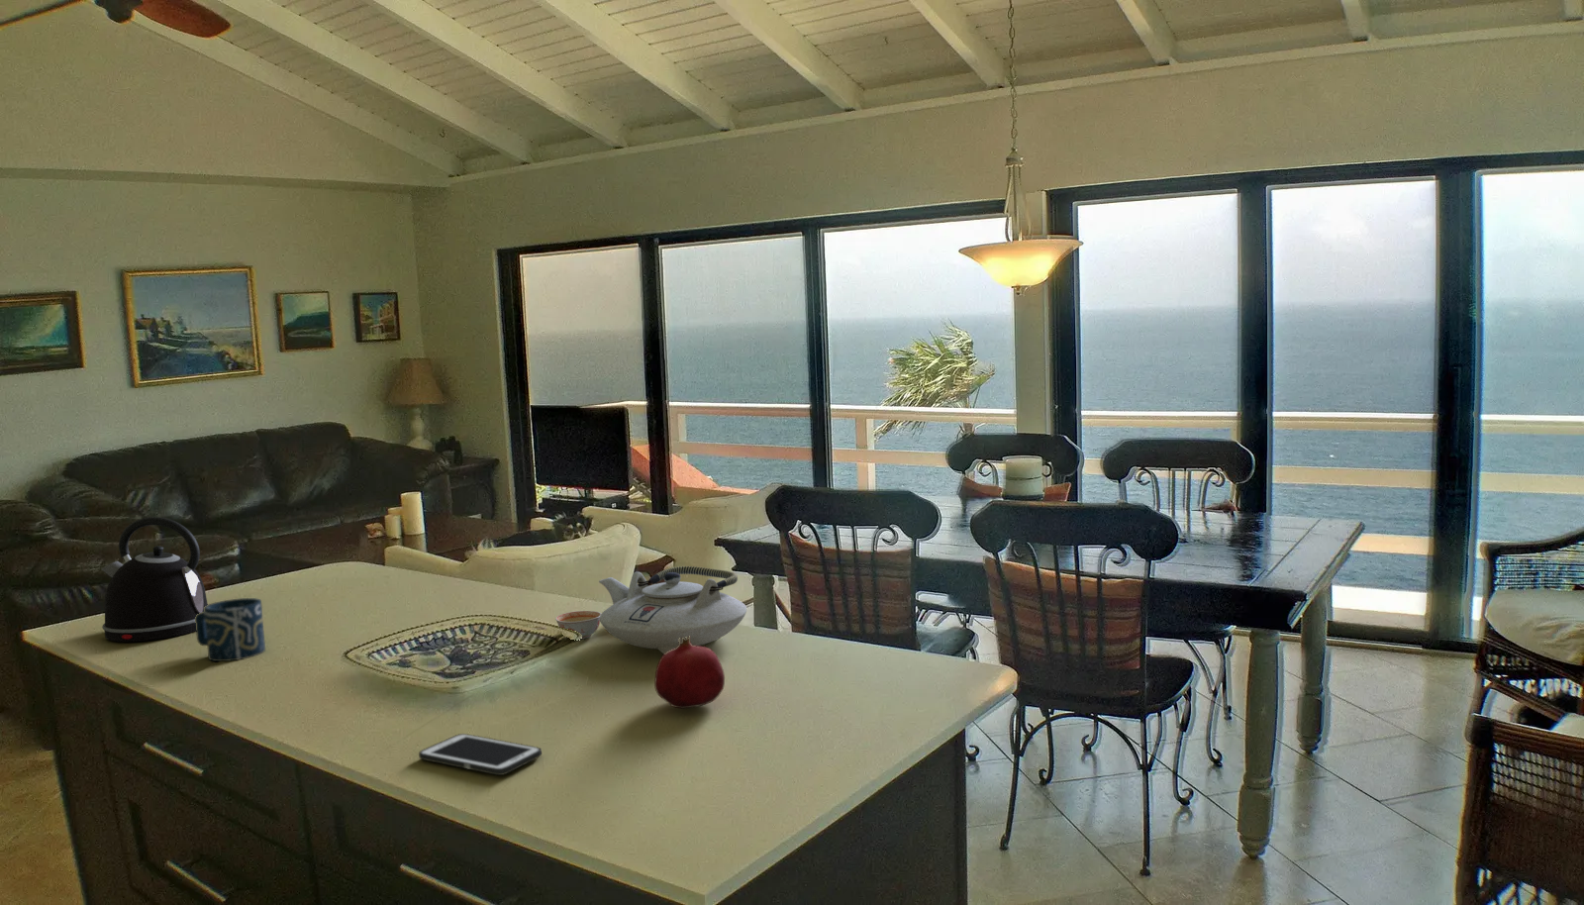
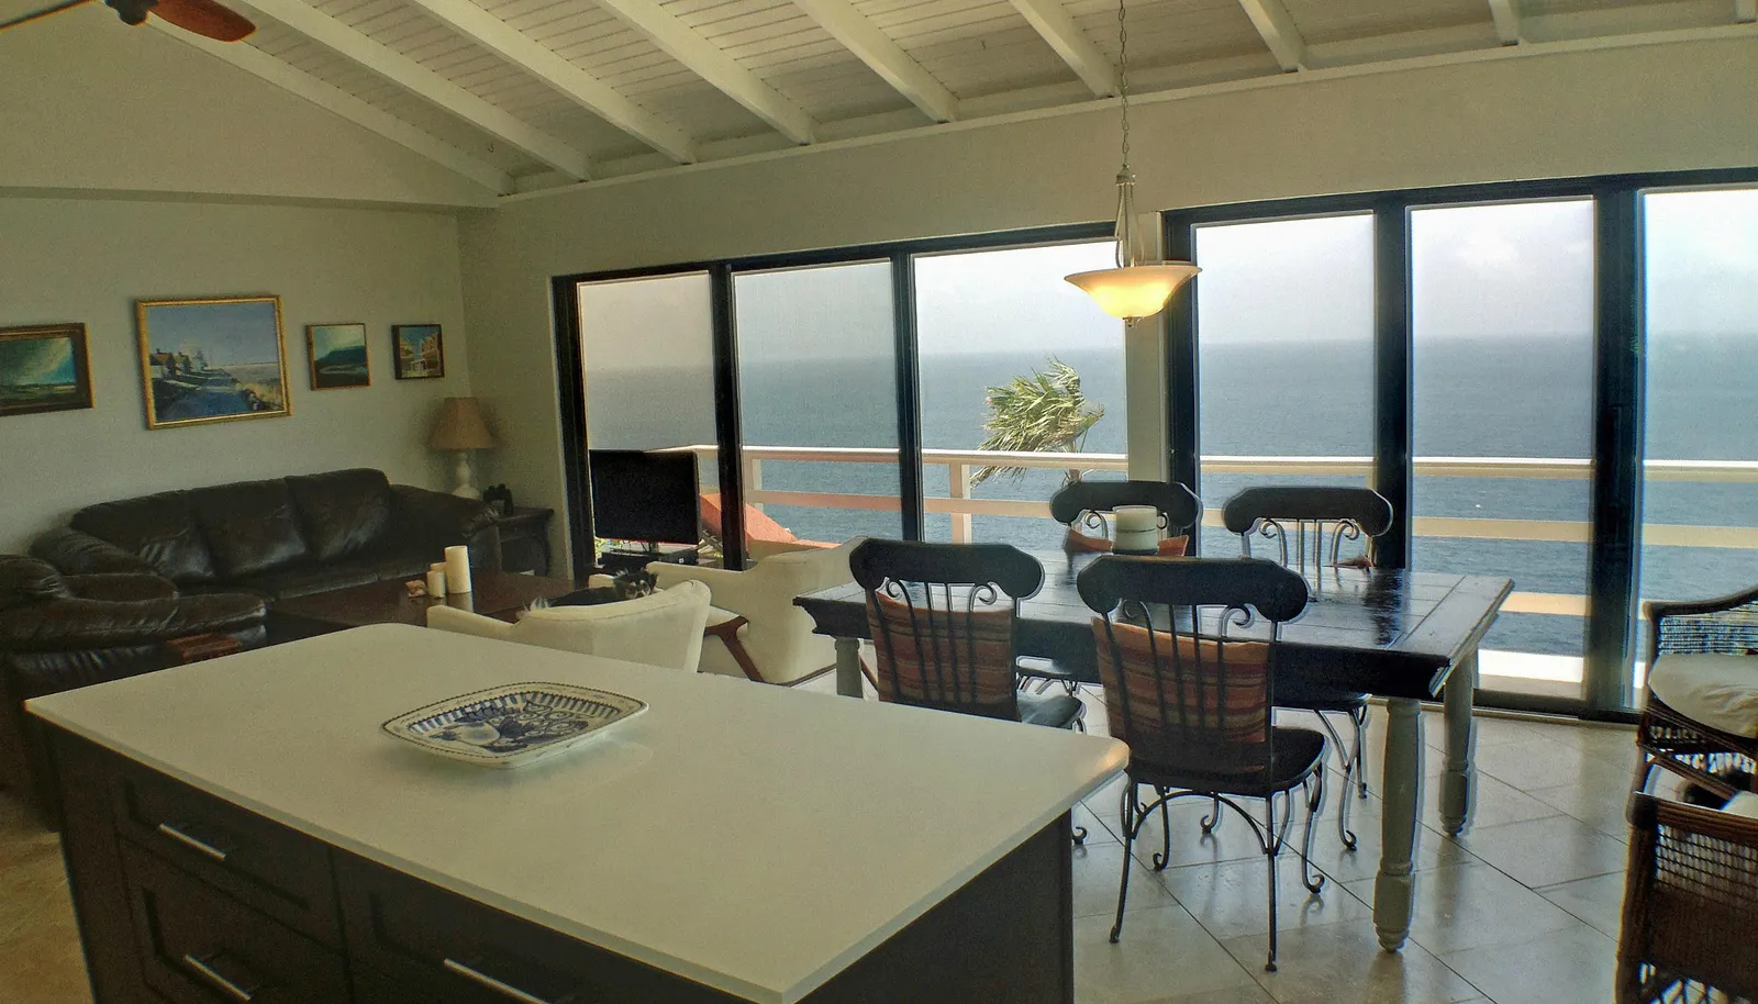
- cell phone [418,733,543,777]
- kettle [101,516,209,643]
- teapot [555,566,747,655]
- fruit [654,635,726,710]
- cup [195,597,267,662]
